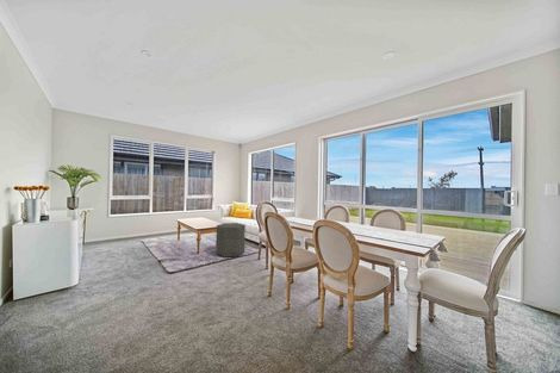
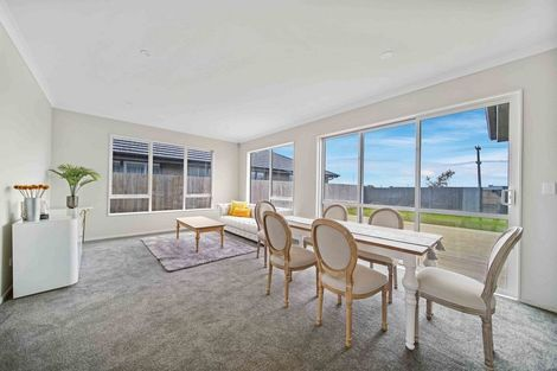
- ottoman [214,222,247,259]
